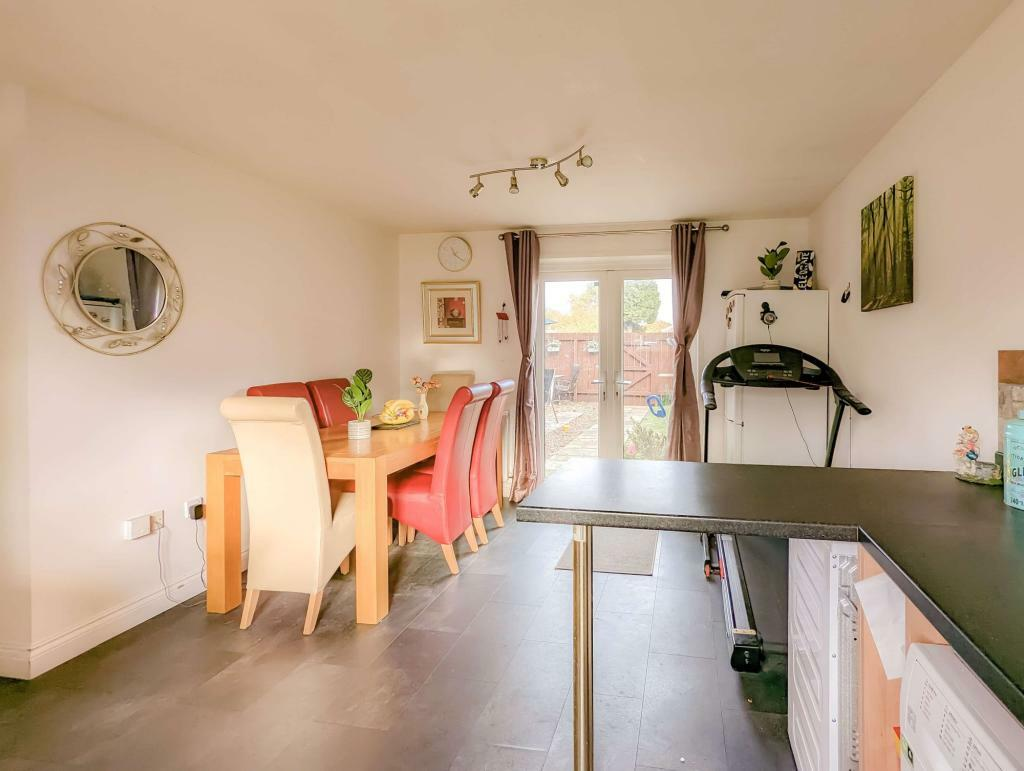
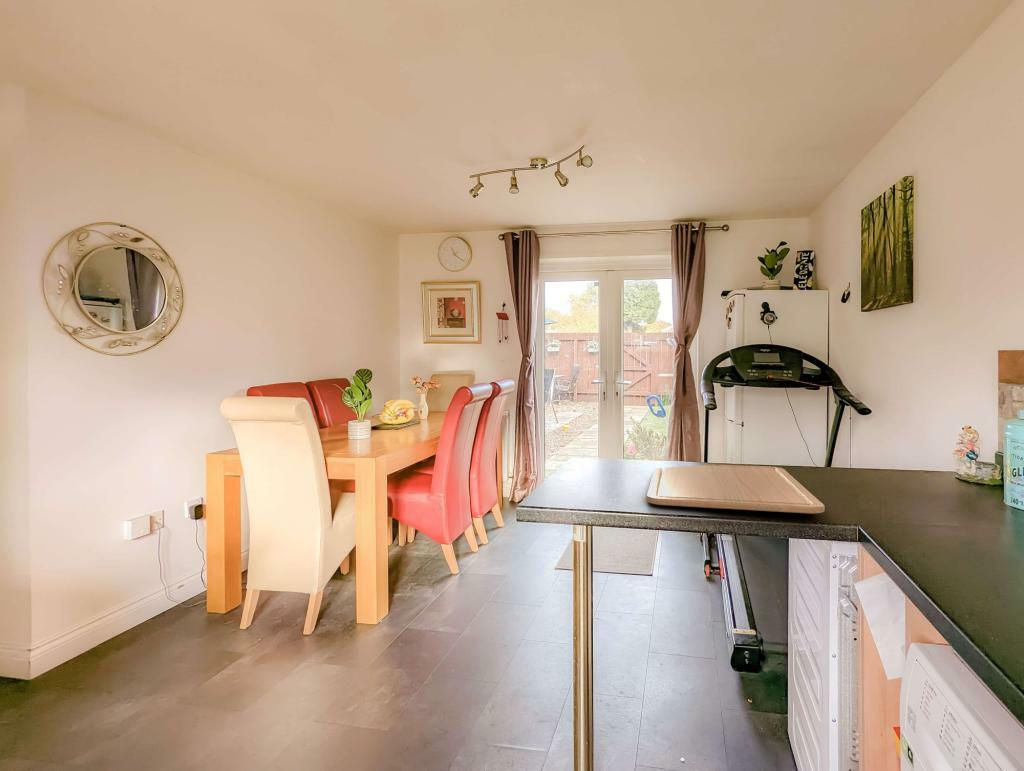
+ chopping board [645,463,826,514]
